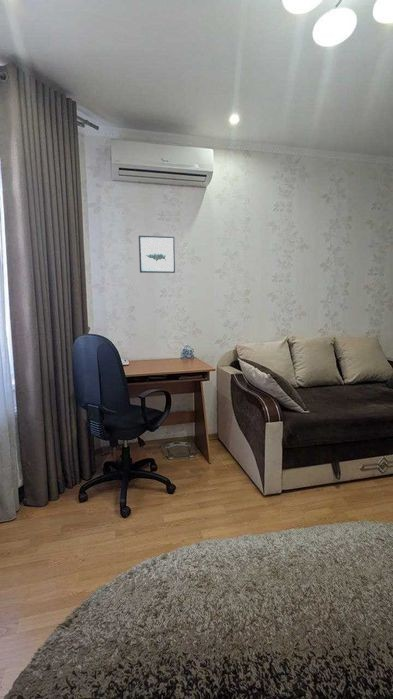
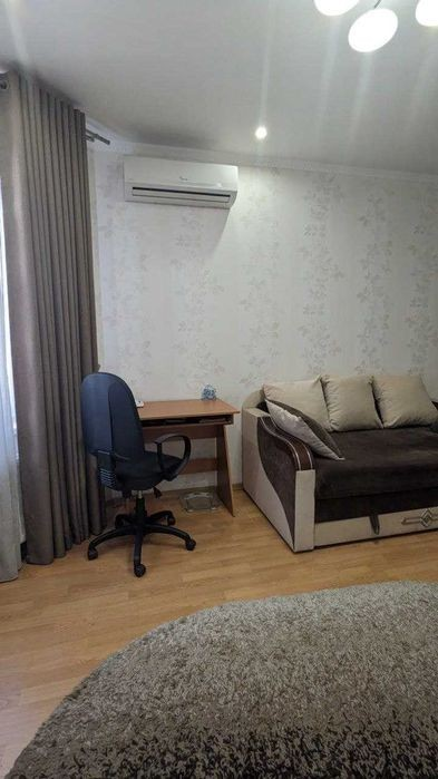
- wall art [138,235,176,274]
